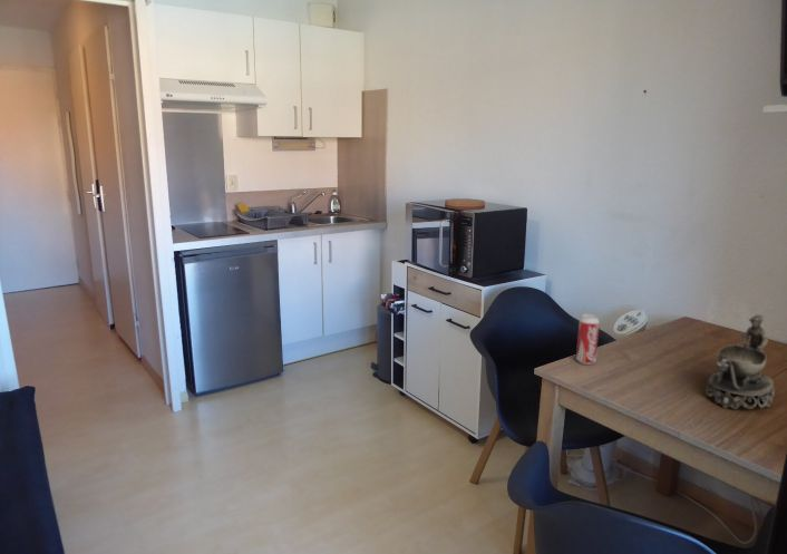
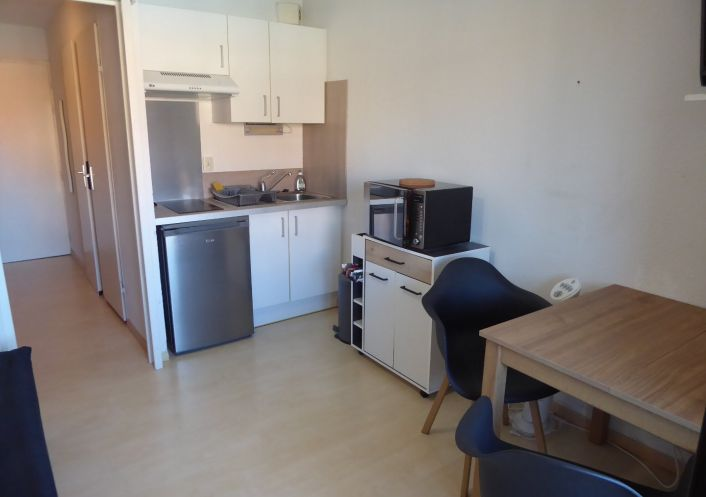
- beverage can [575,313,601,366]
- decorative bowl [705,313,776,410]
